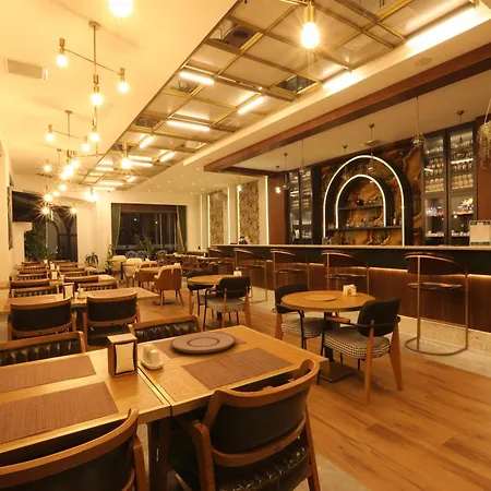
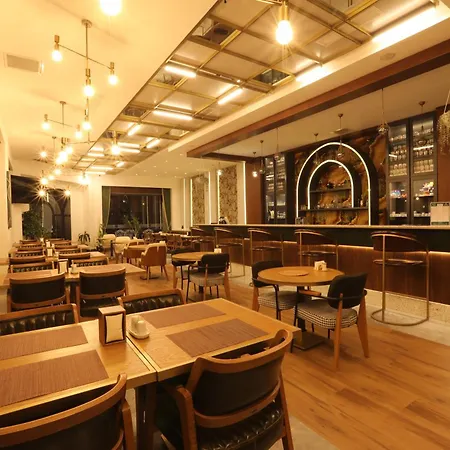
- plate [169,332,237,355]
